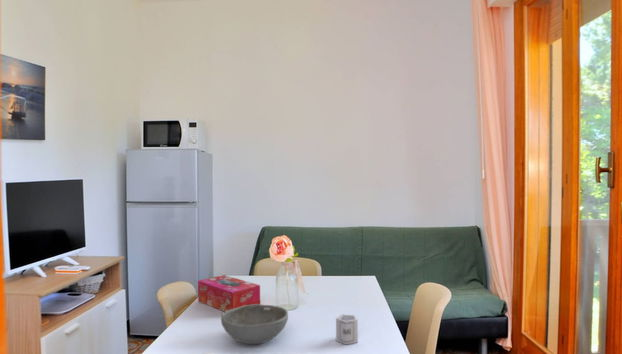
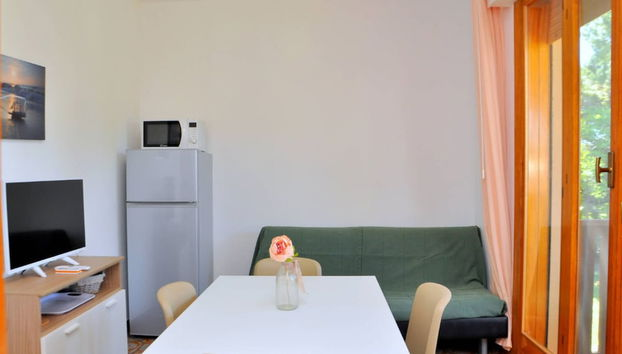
- cup [335,313,359,346]
- bowl [220,303,289,345]
- tissue box [197,274,261,312]
